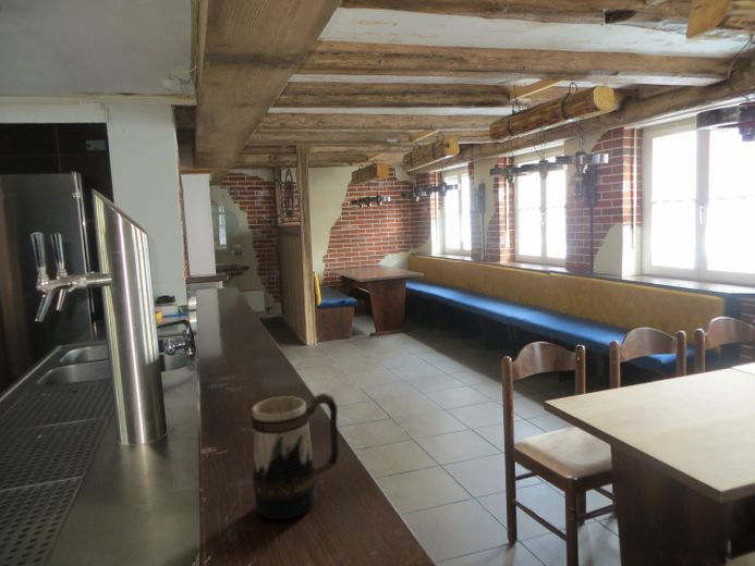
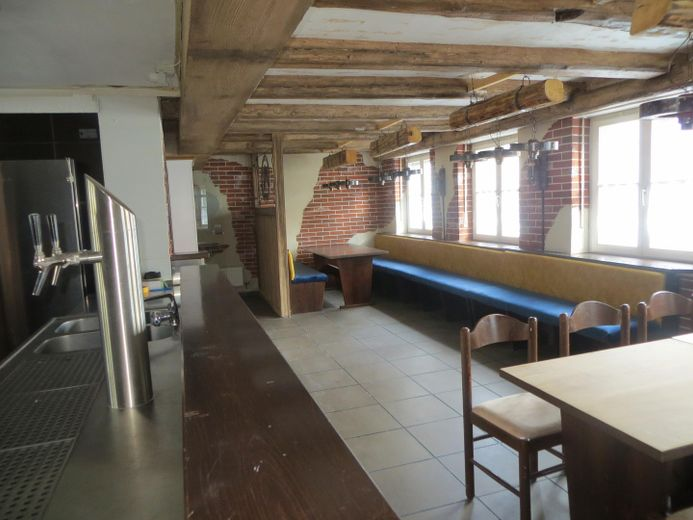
- beer mug [249,392,340,520]
